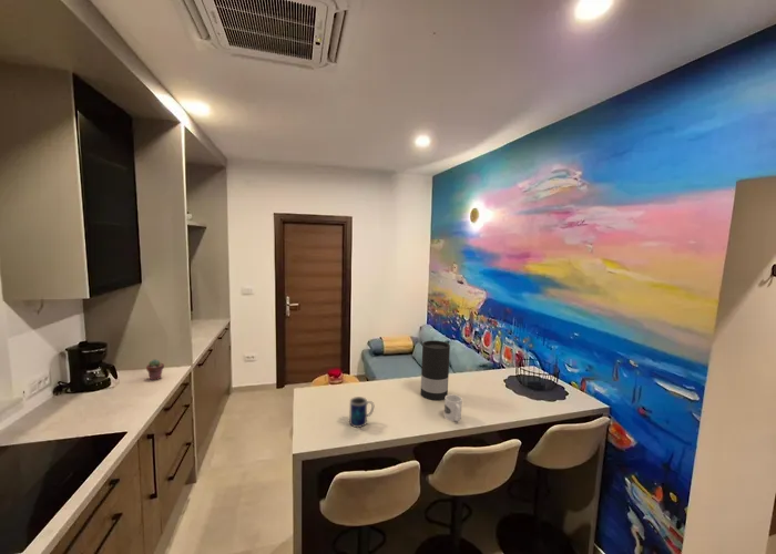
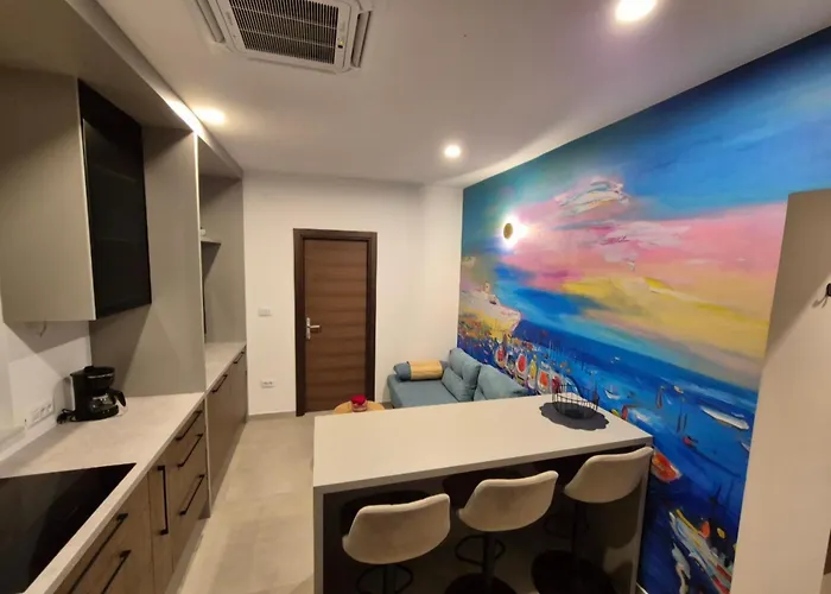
- mug [443,393,463,422]
- potted succulent [145,358,165,381]
- vase [420,339,451,402]
- mug [348,396,375,429]
